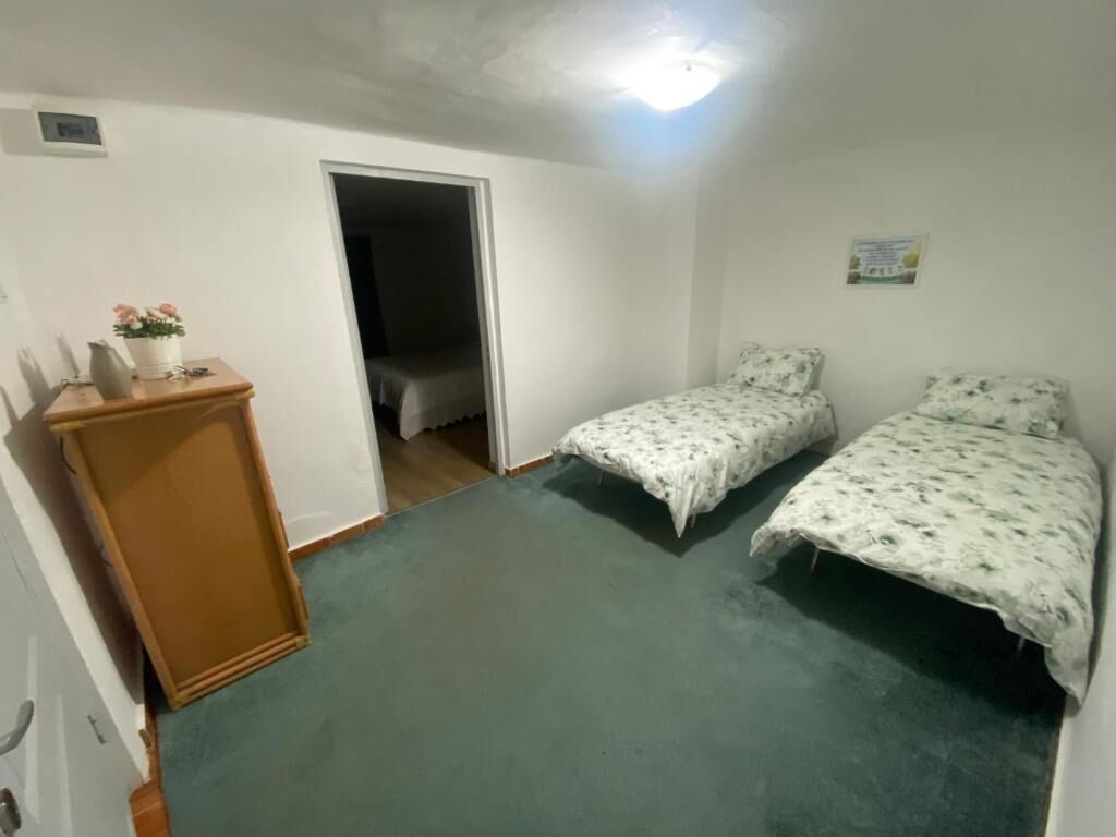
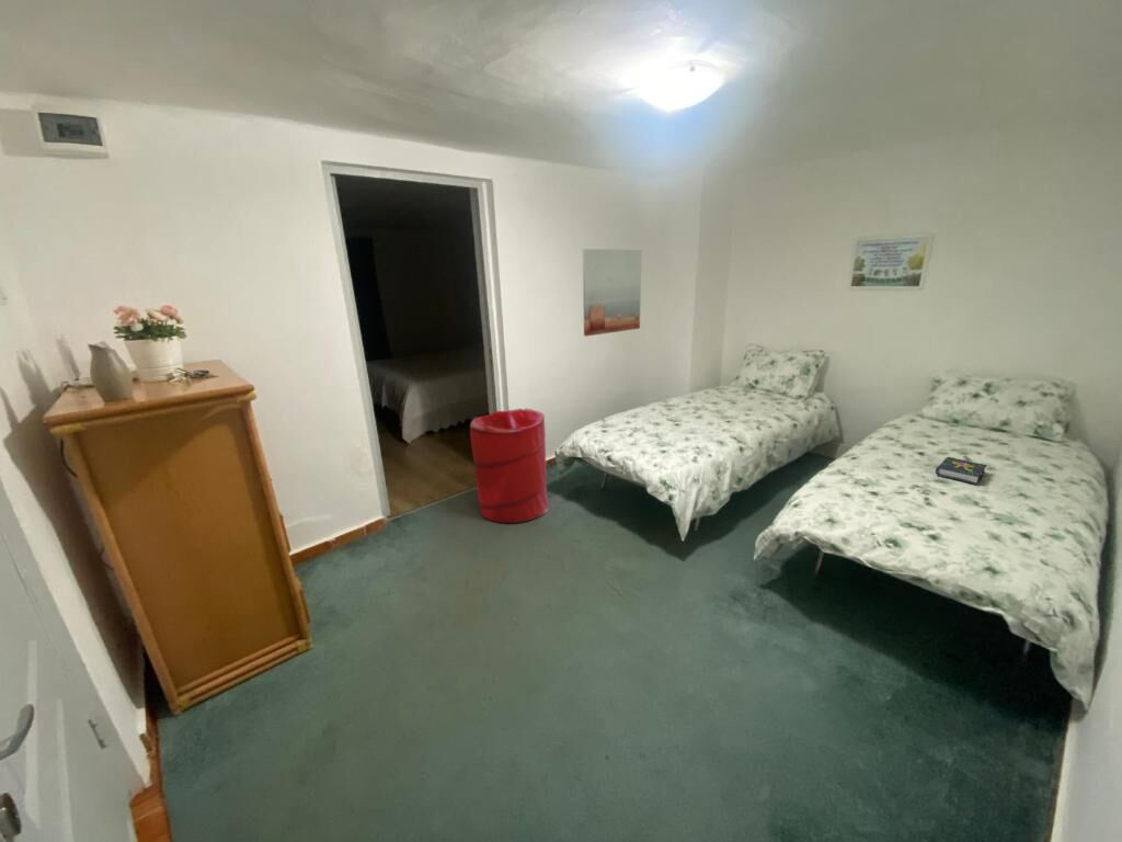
+ laundry hamper [469,408,550,524]
+ book [935,456,988,486]
+ wall art [582,248,642,338]
